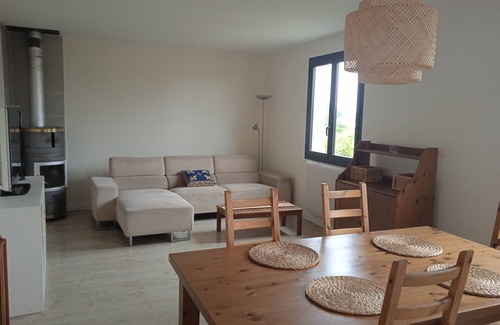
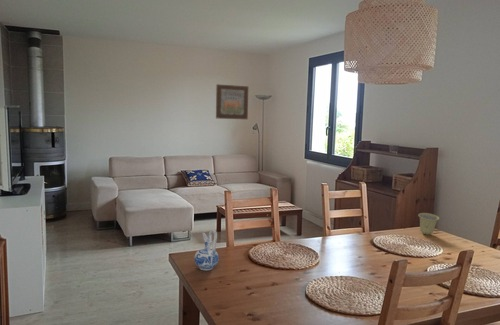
+ cup [417,212,440,236]
+ ceramic pitcher [194,229,220,271]
+ wall art [215,83,249,120]
